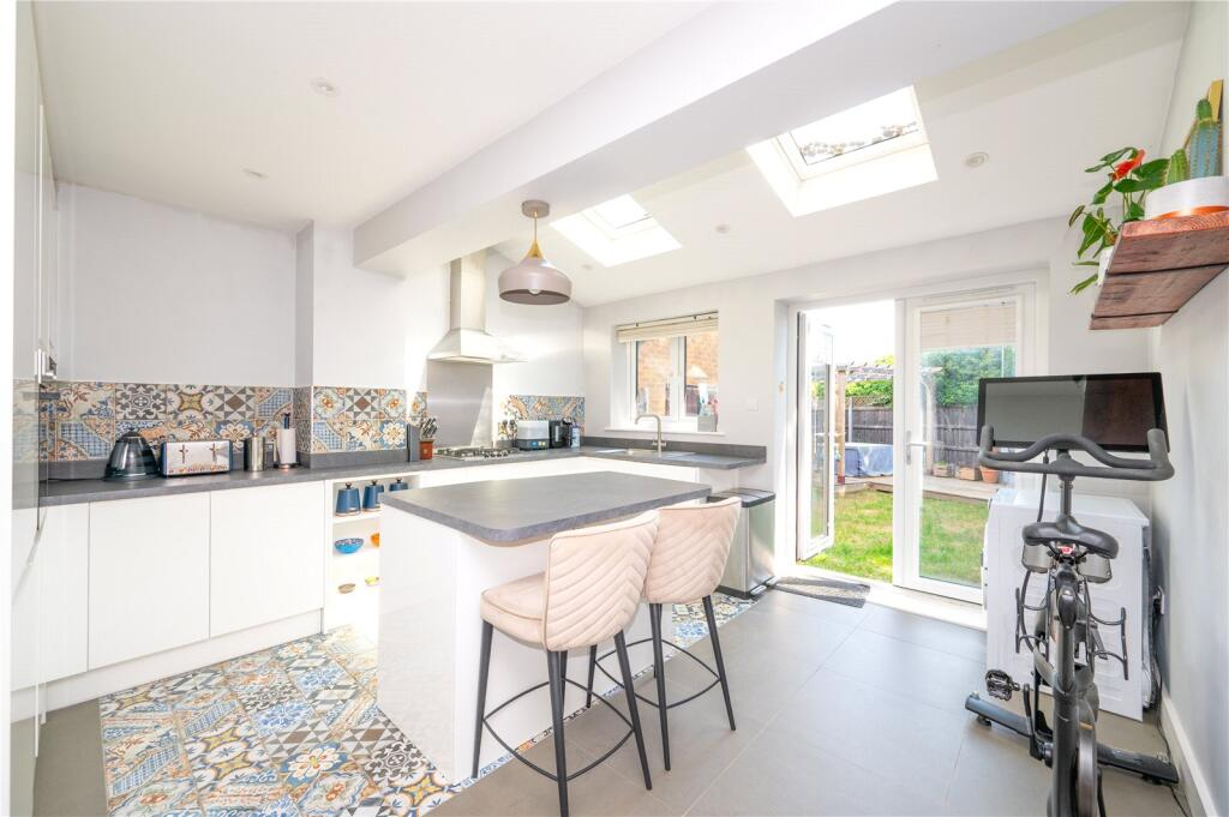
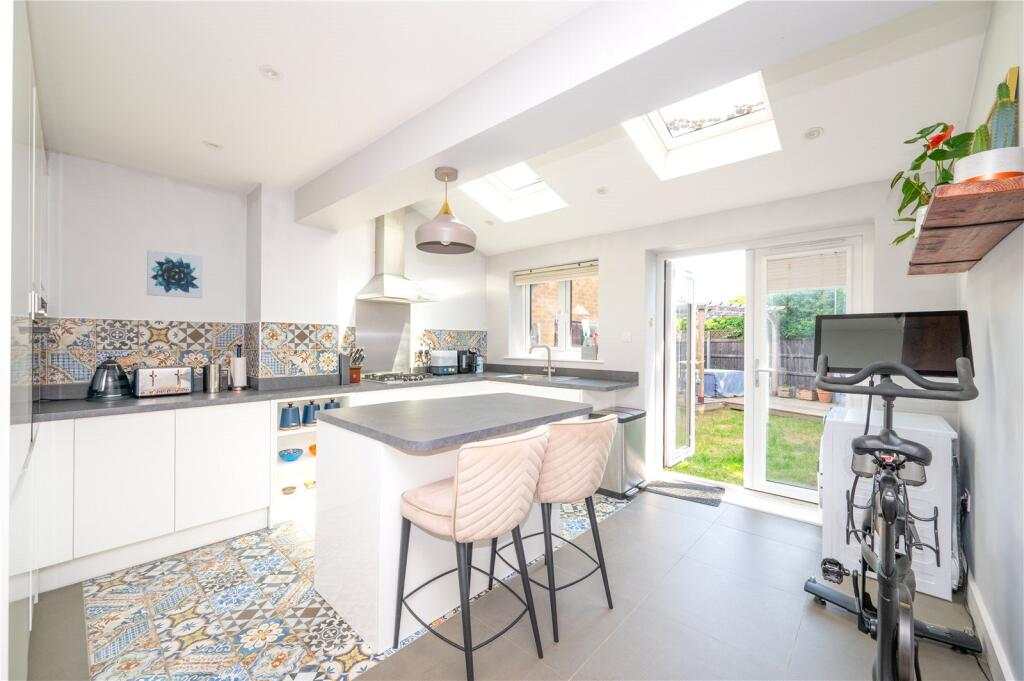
+ wall art [146,249,204,299]
